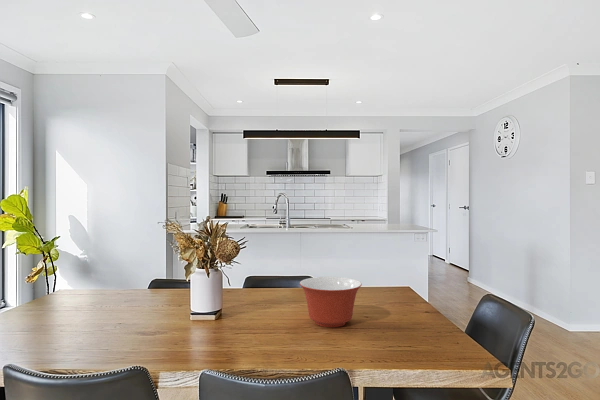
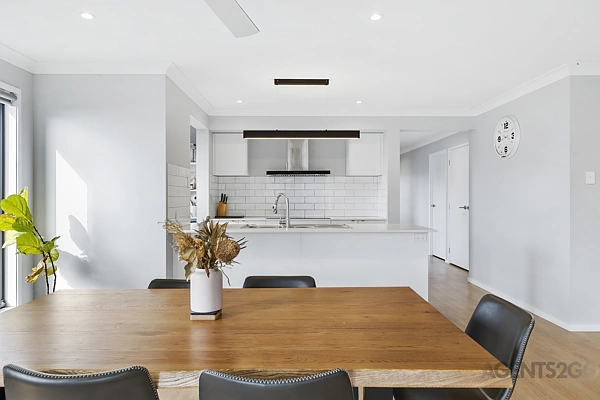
- mixing bowl [299,276,363,328]
